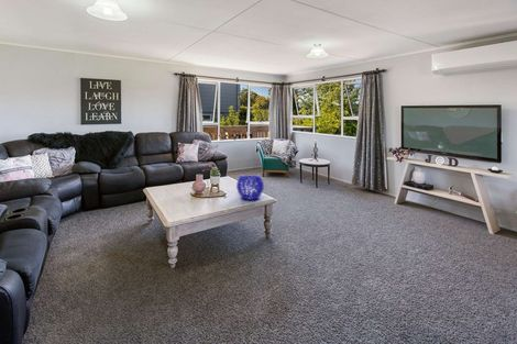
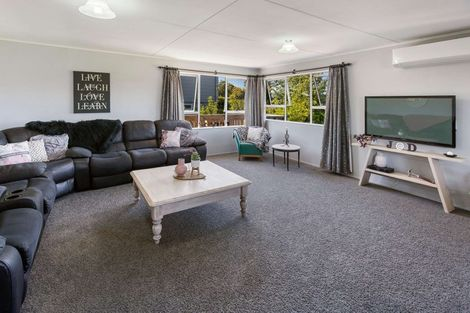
- decorative bowl [235,174,265,201]
